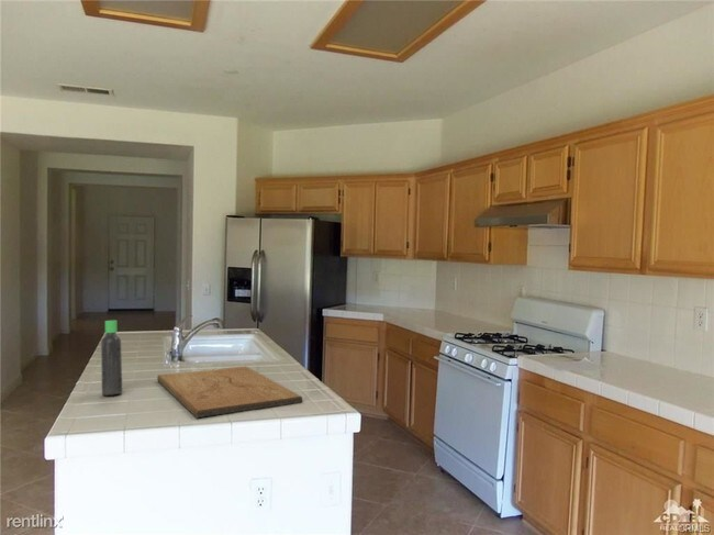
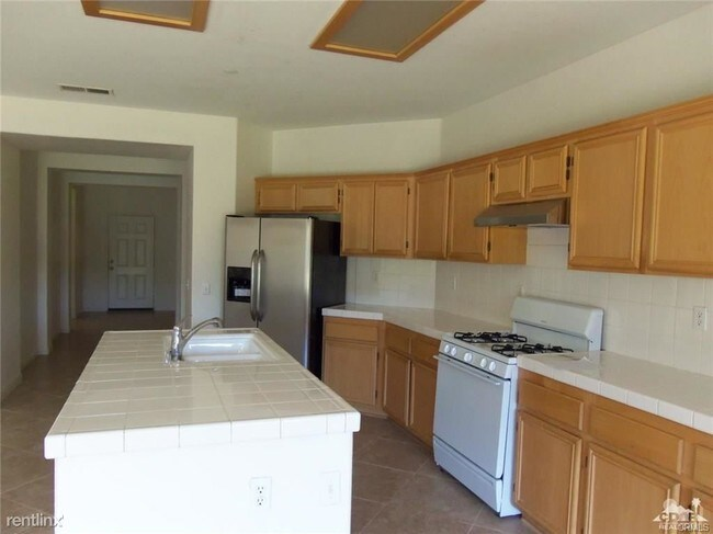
- cutting board [156,365,303,419]
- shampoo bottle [100,320,124,397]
